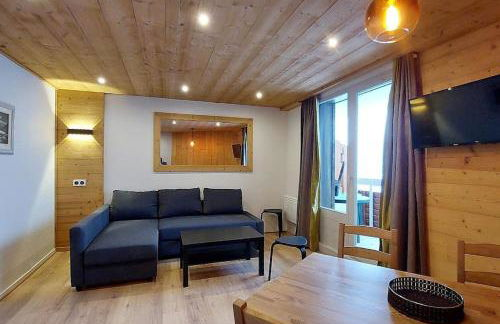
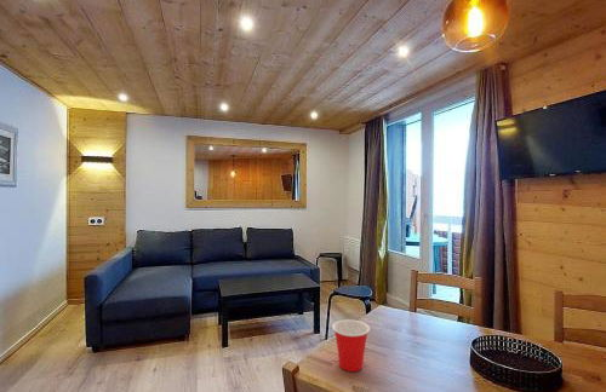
+ cup [331,318,371,373]
